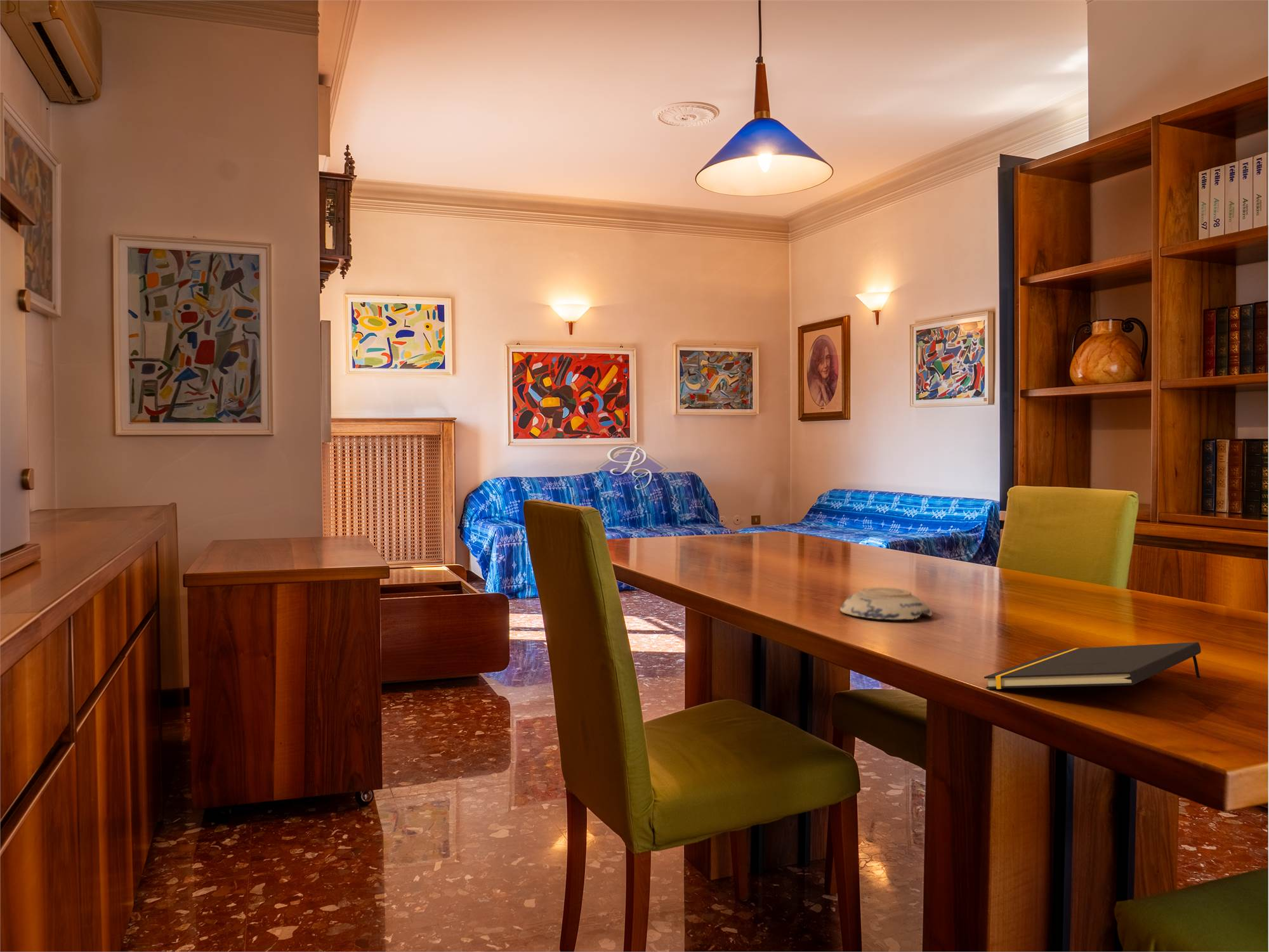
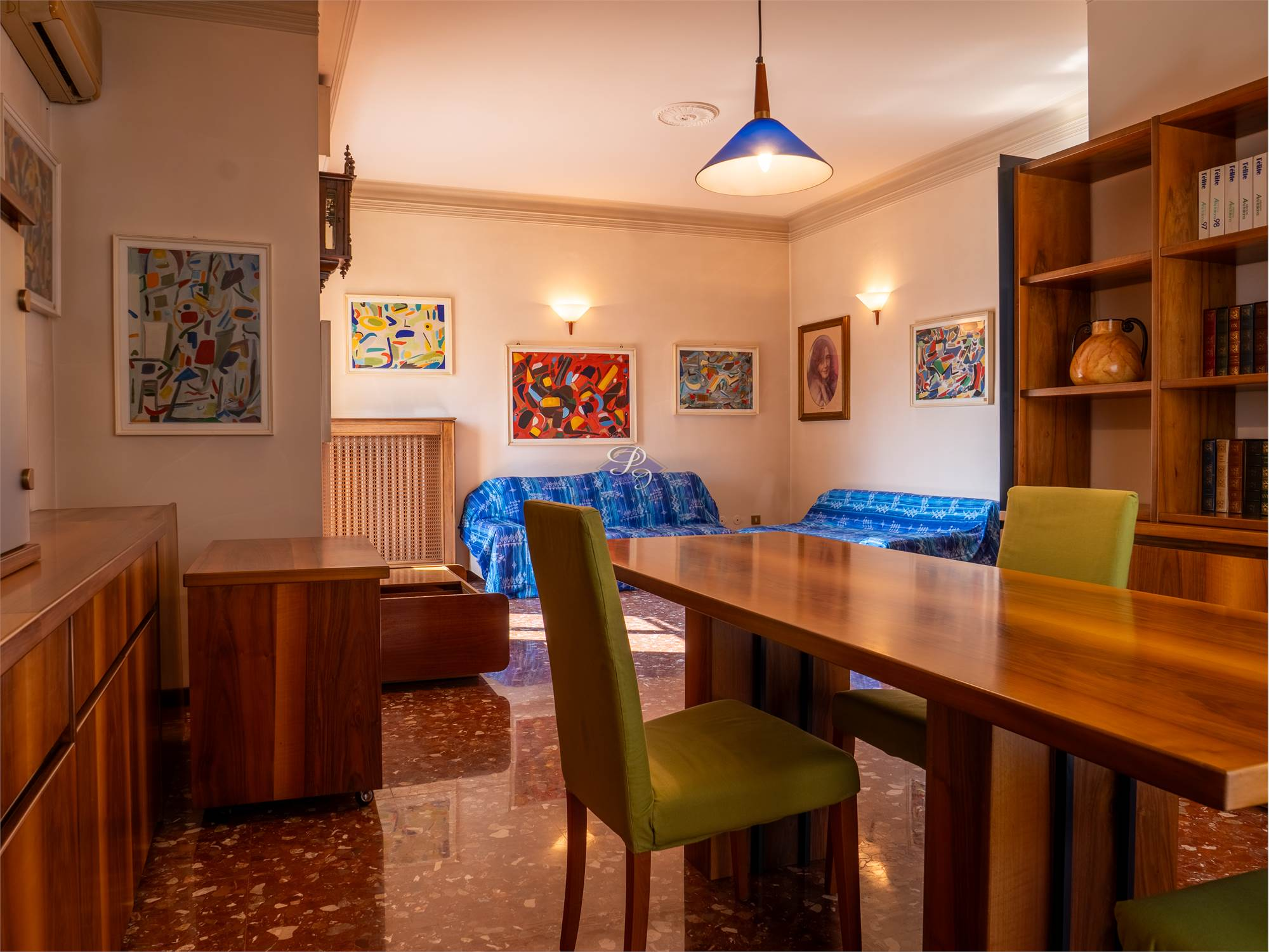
- notepad [983,641,1202,689]
- decorative bowl [839,587,933,620]
